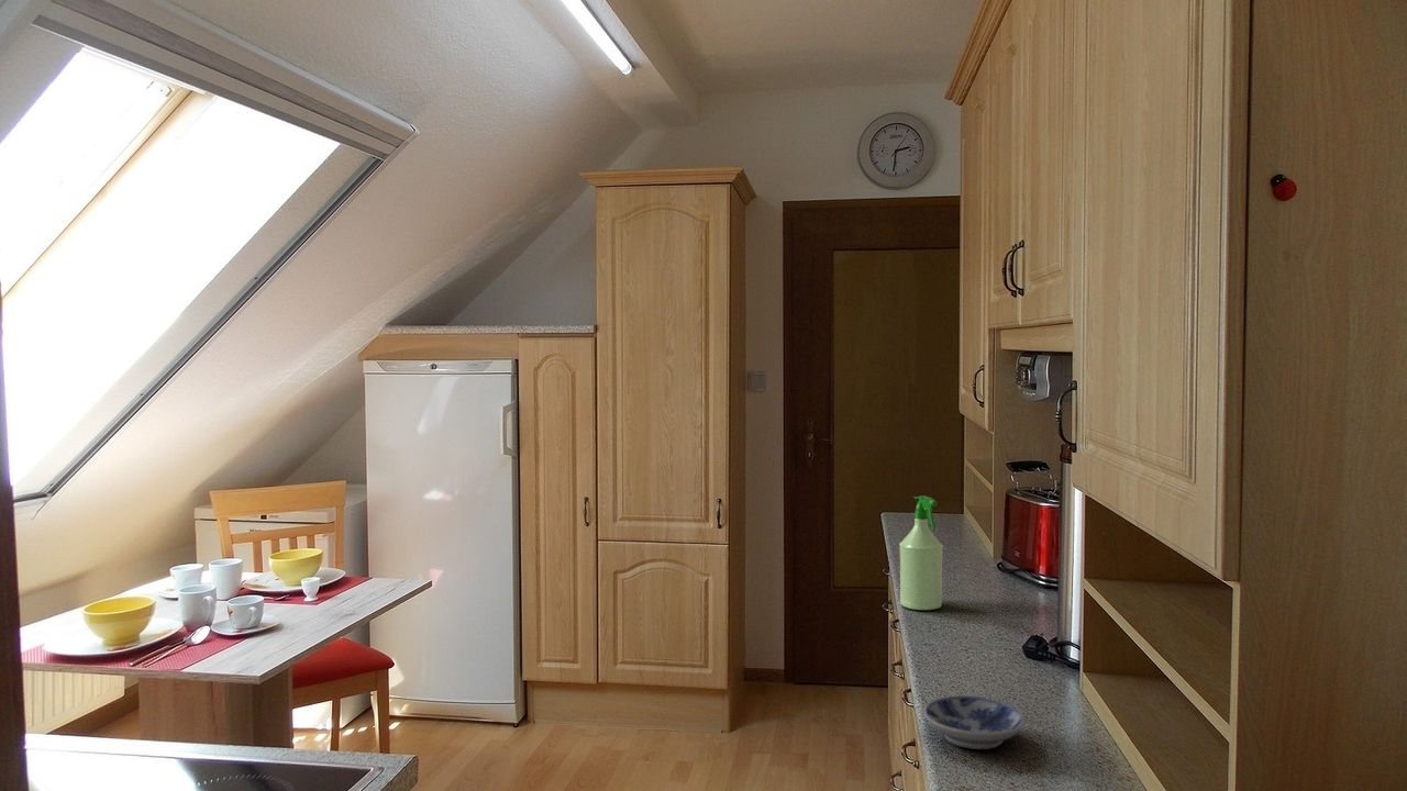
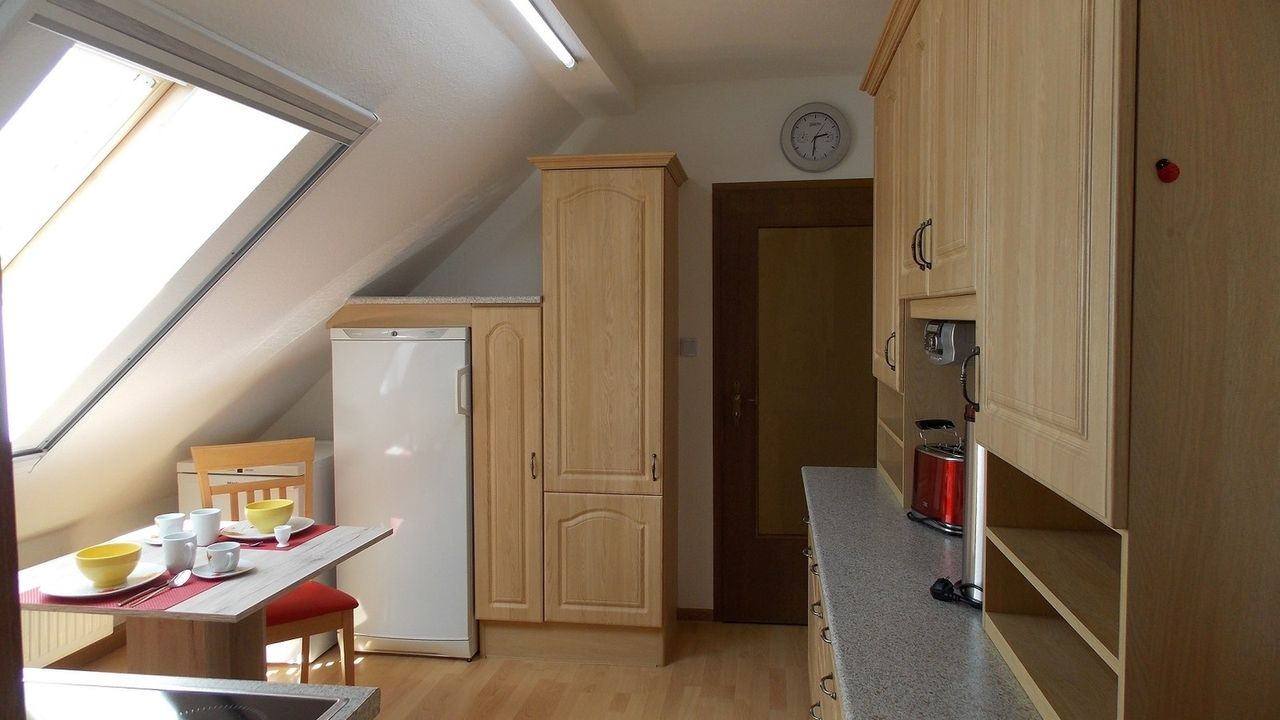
- bowl [923,694,1026,750]
- spray bottle [898,494,944,611]
